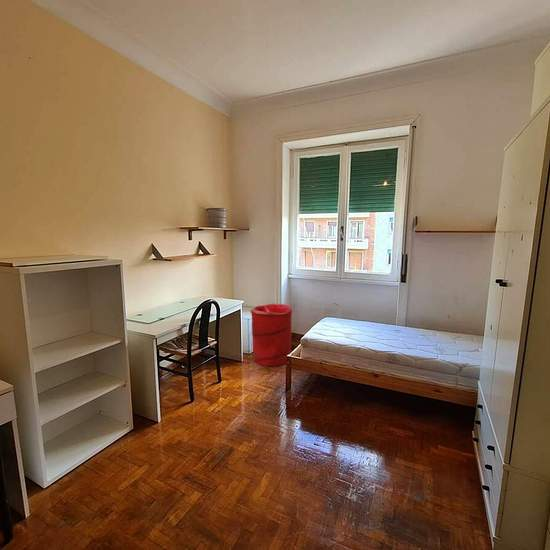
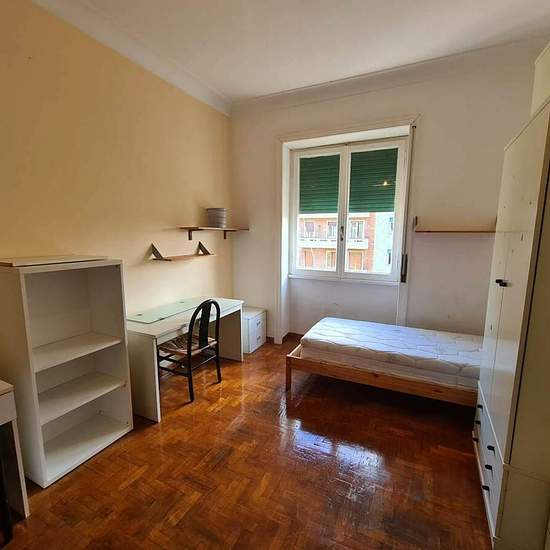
- laundry hamper [250,303,293,368]
